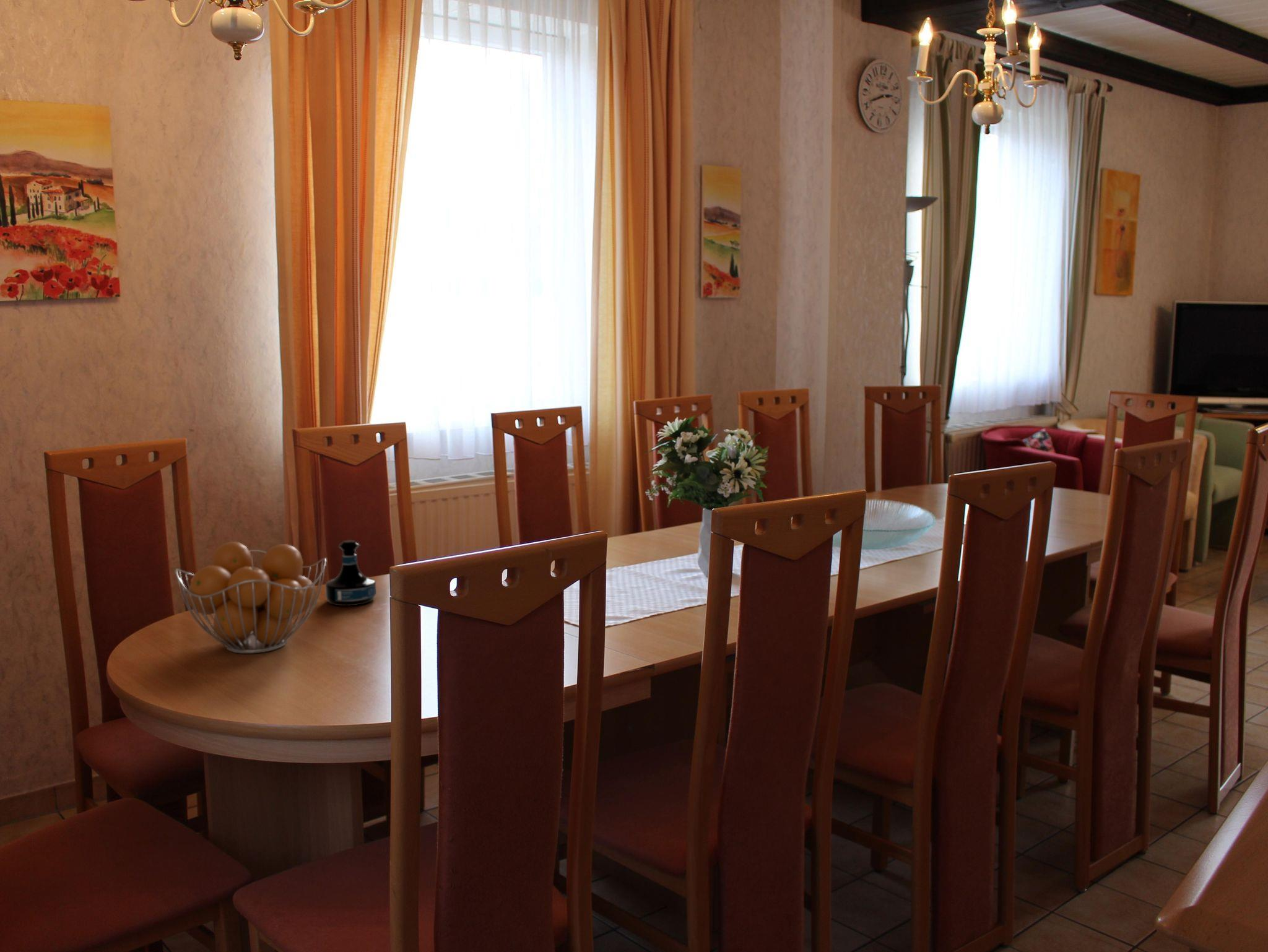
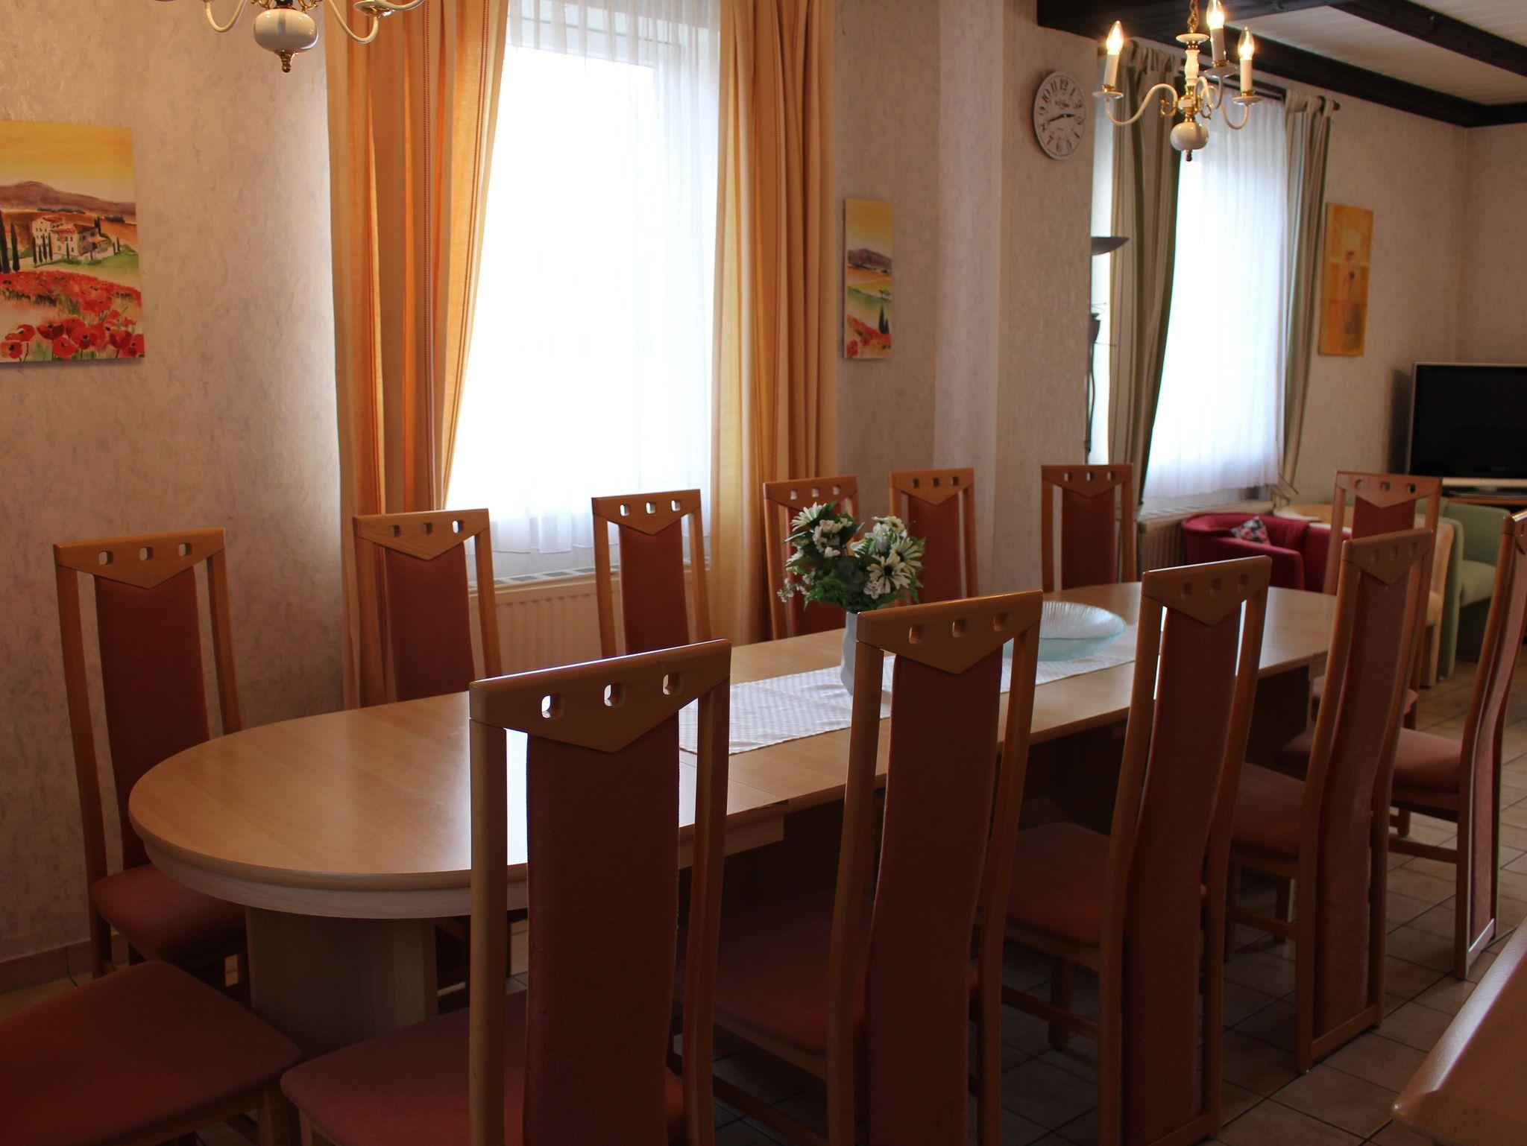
- fruit basket [175,541,327,654]
- tequila bottle [325,539,376,607]
